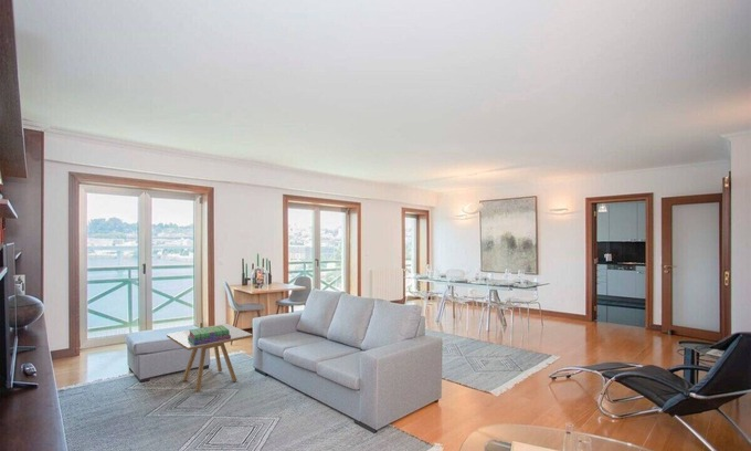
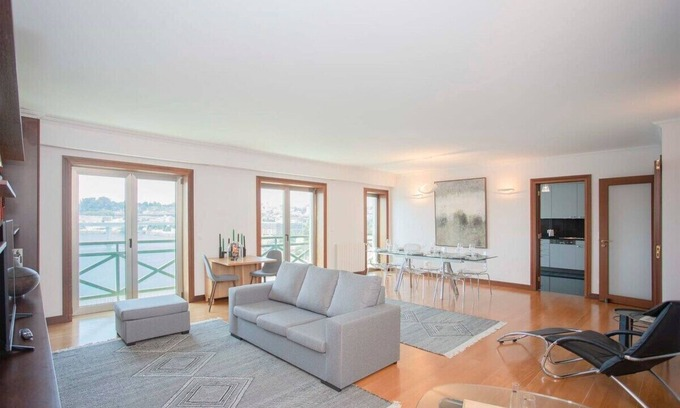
- side table [166,323,254,392]
- stack of books [188,324,231,345]
